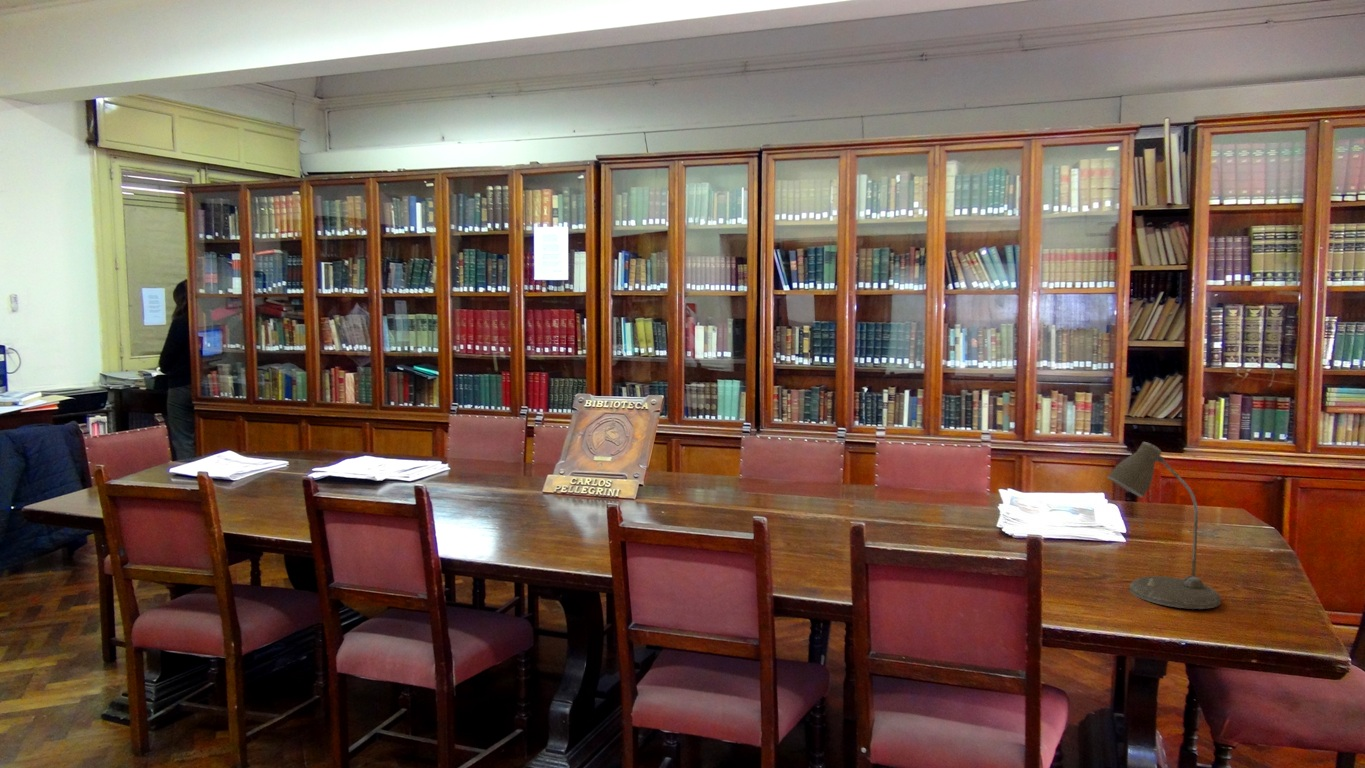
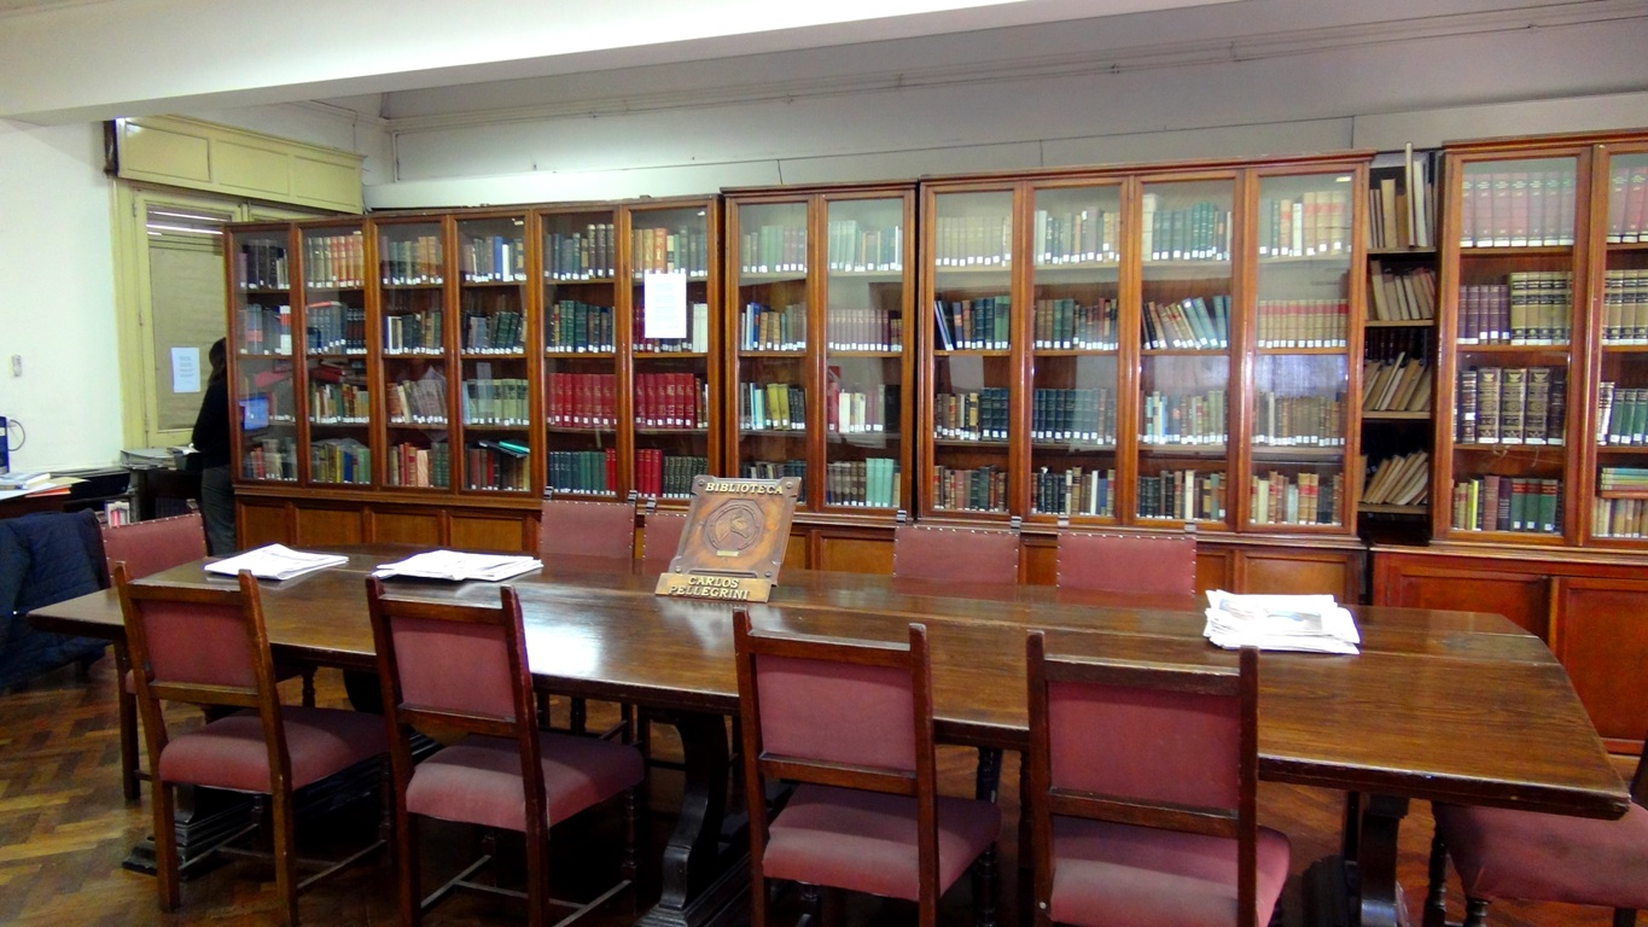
- desk lamp [1106,441,1222,610]
